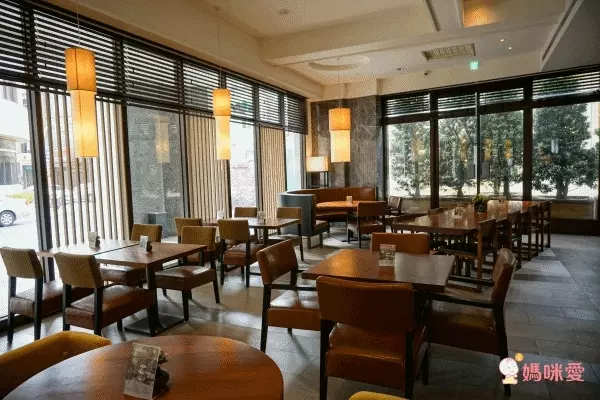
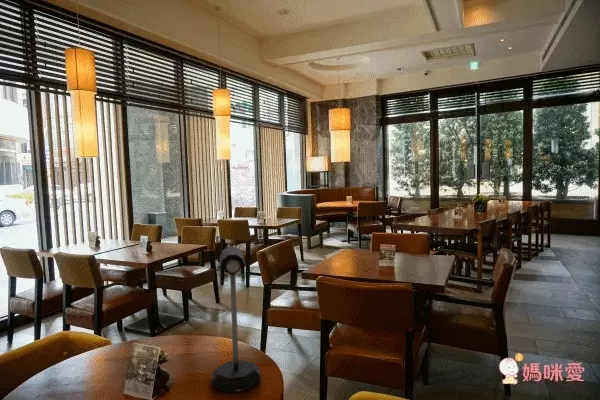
+ mailbox [211,245,262,393]
